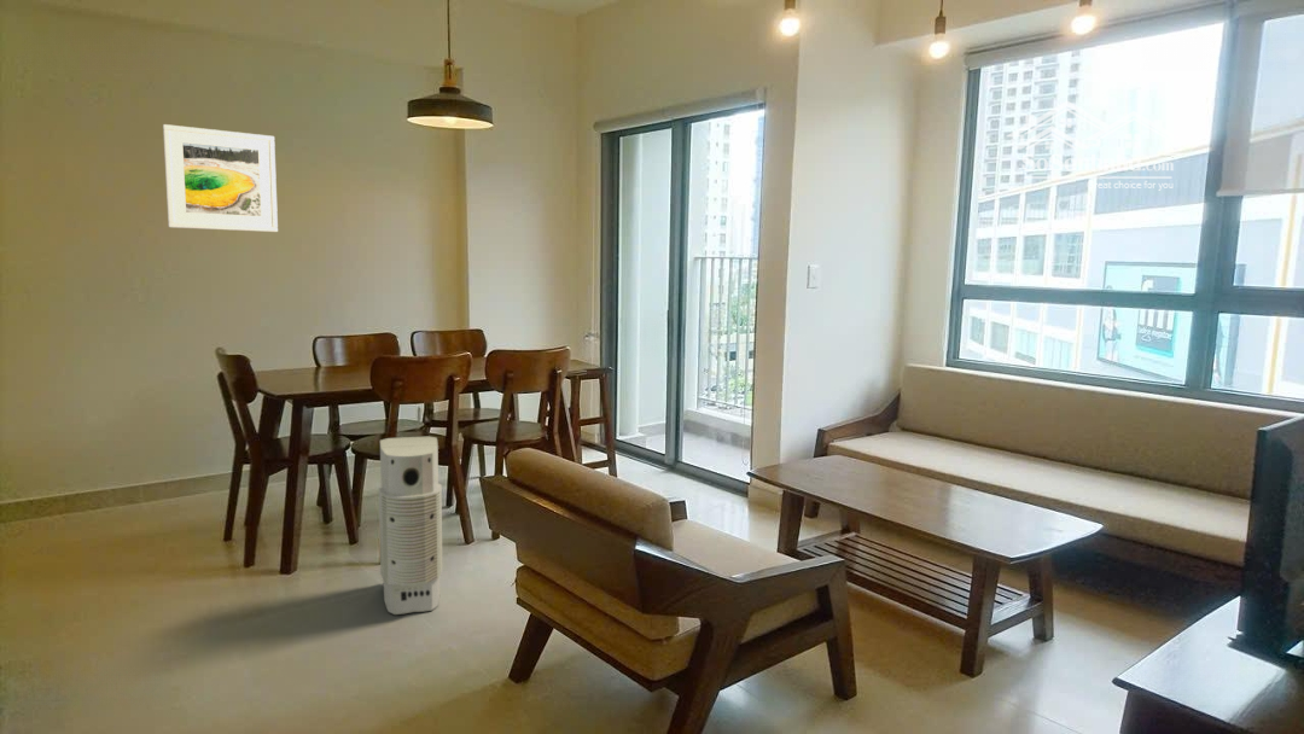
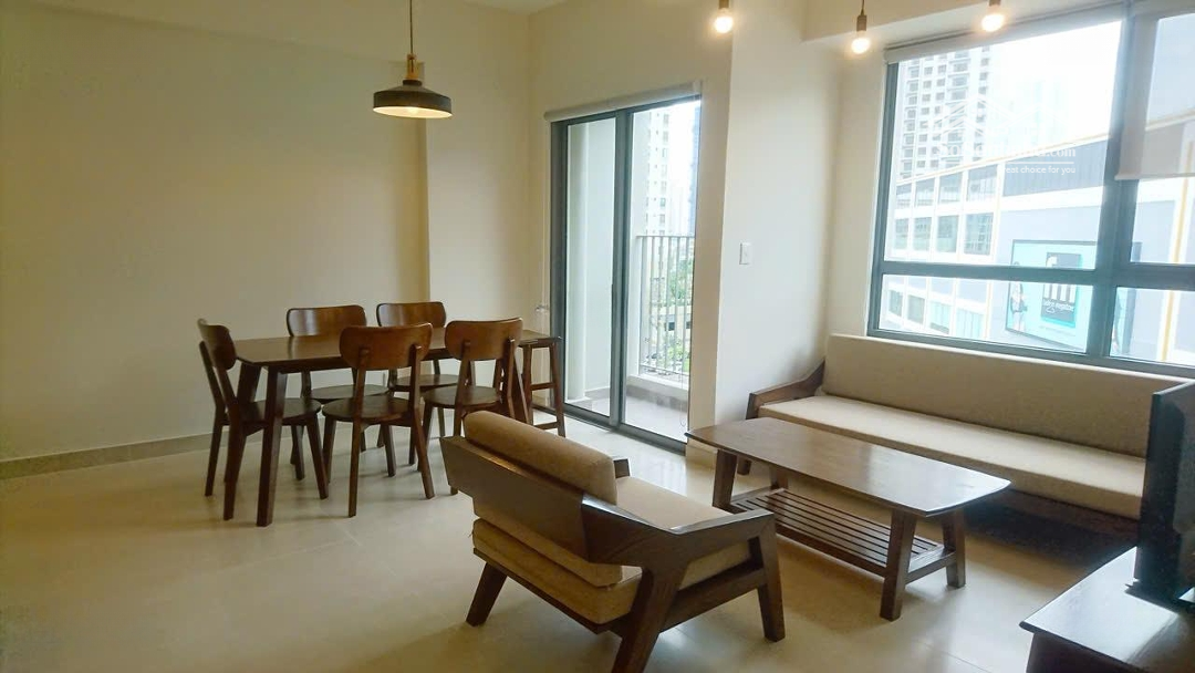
- air purifier [378,435,443,616]
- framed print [162,123,279,233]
